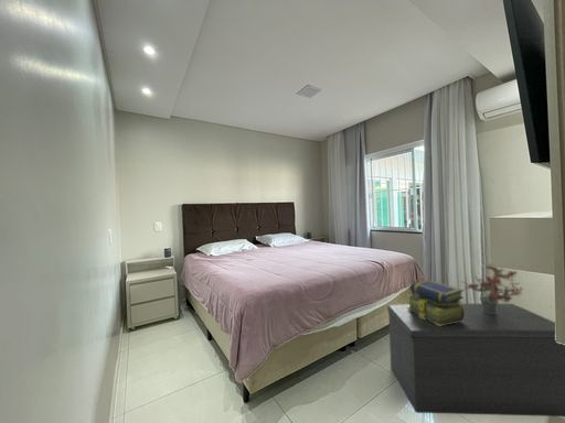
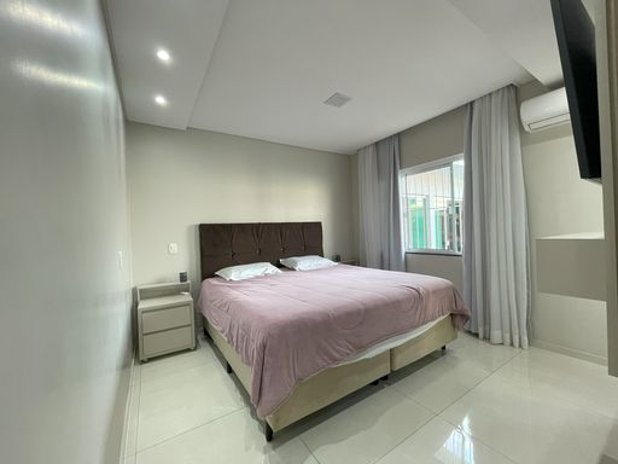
- bench [386,303,565,417]
- stack of books [406,279,465,326]
- potted plant [457,262,524,314]
